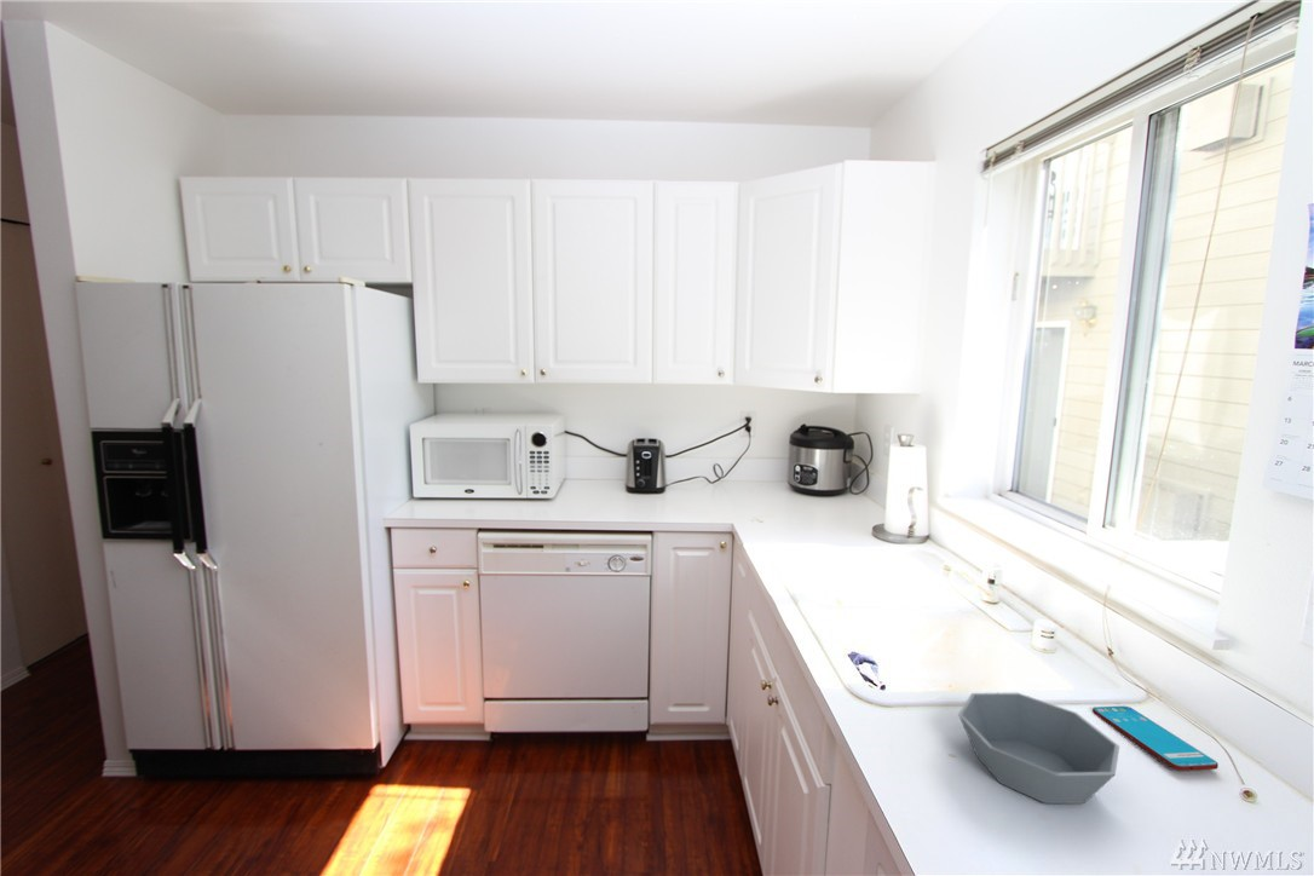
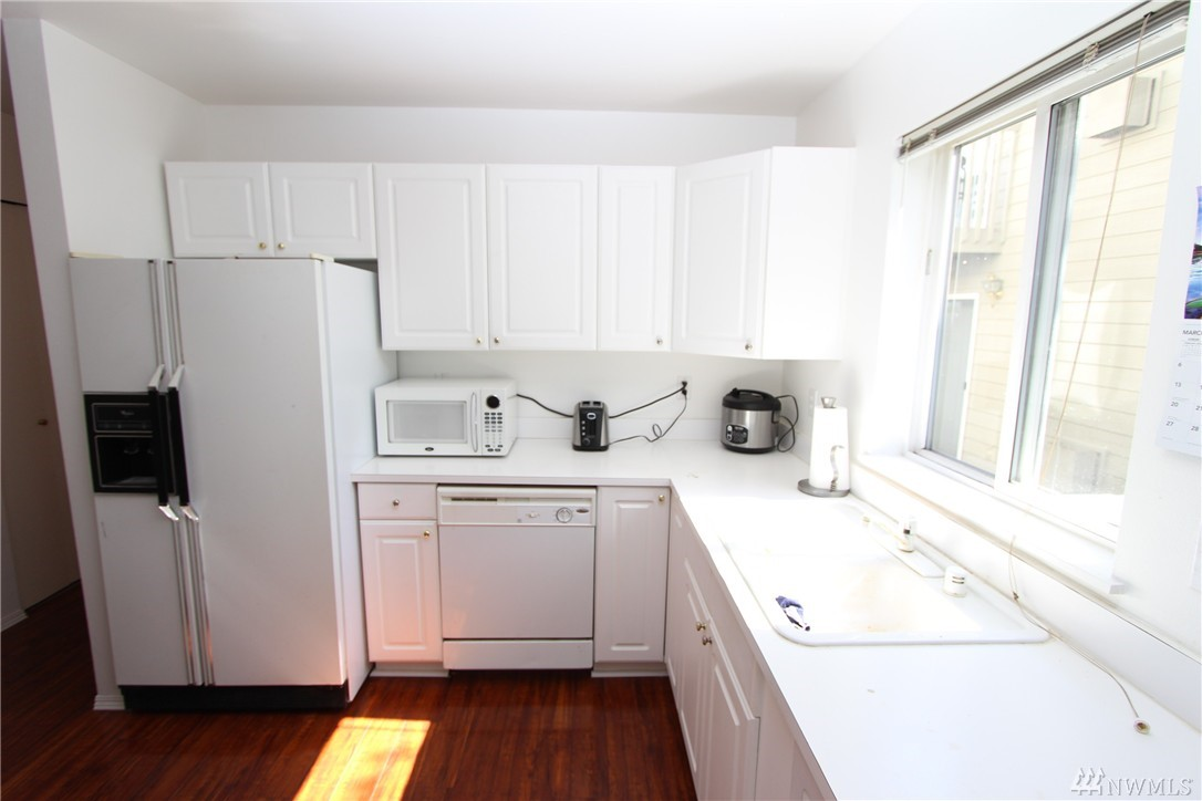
- smartphone [1091,705,1220,772]
- bowl [957,692,1120,805]
